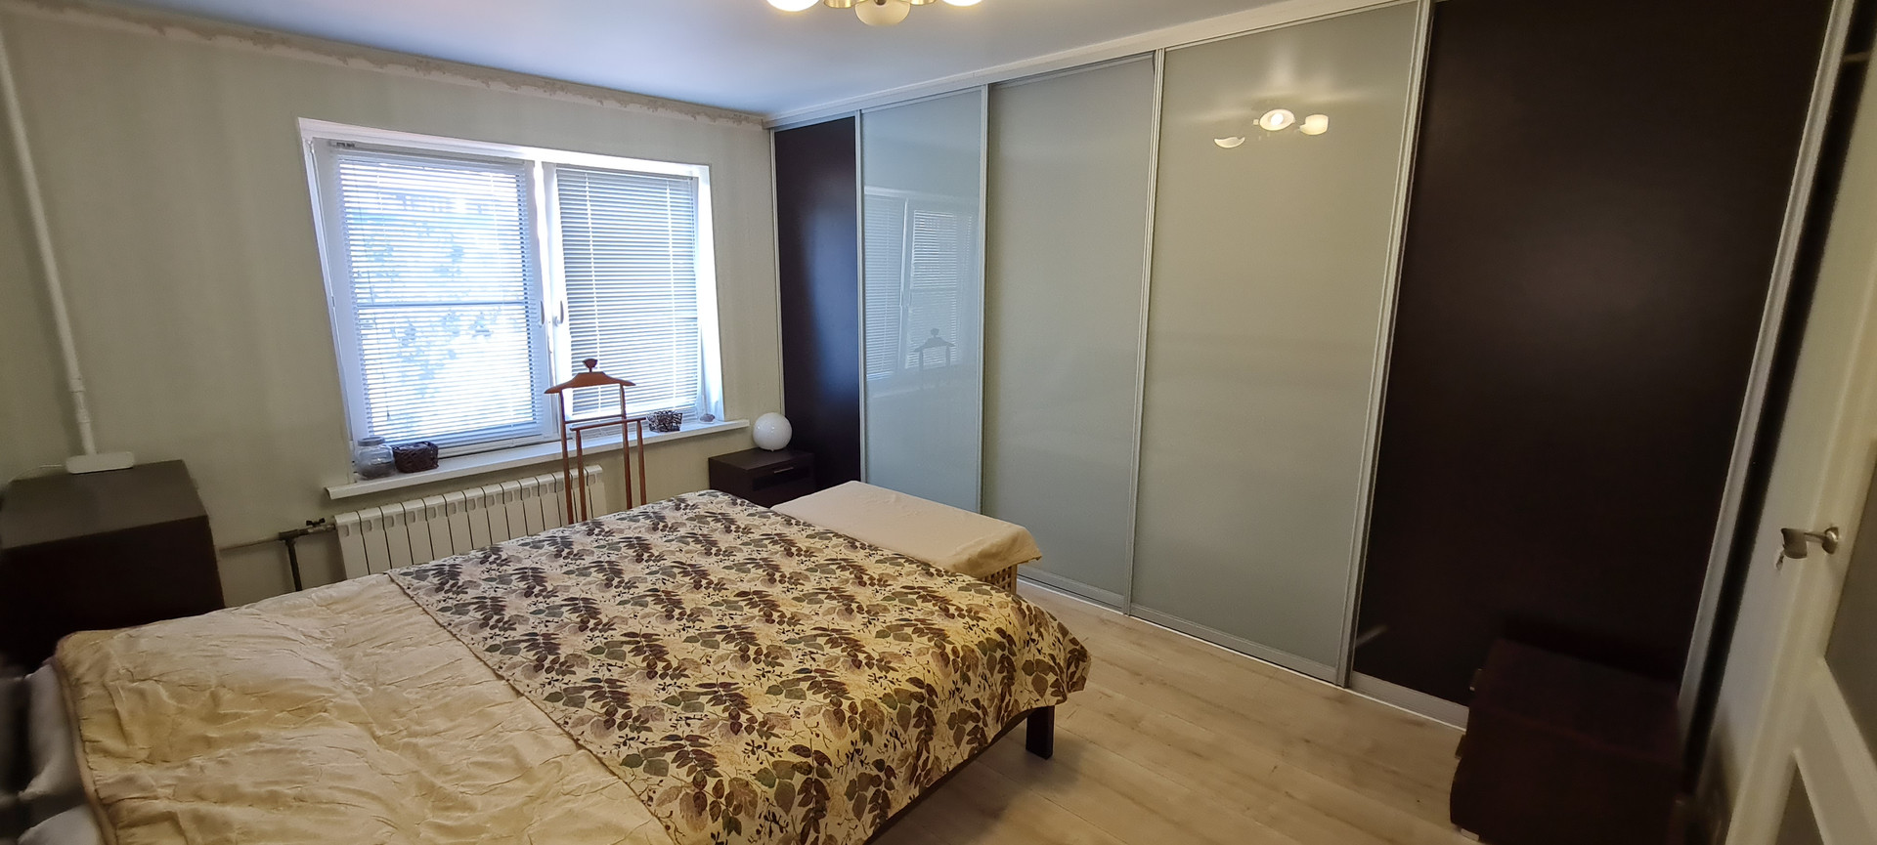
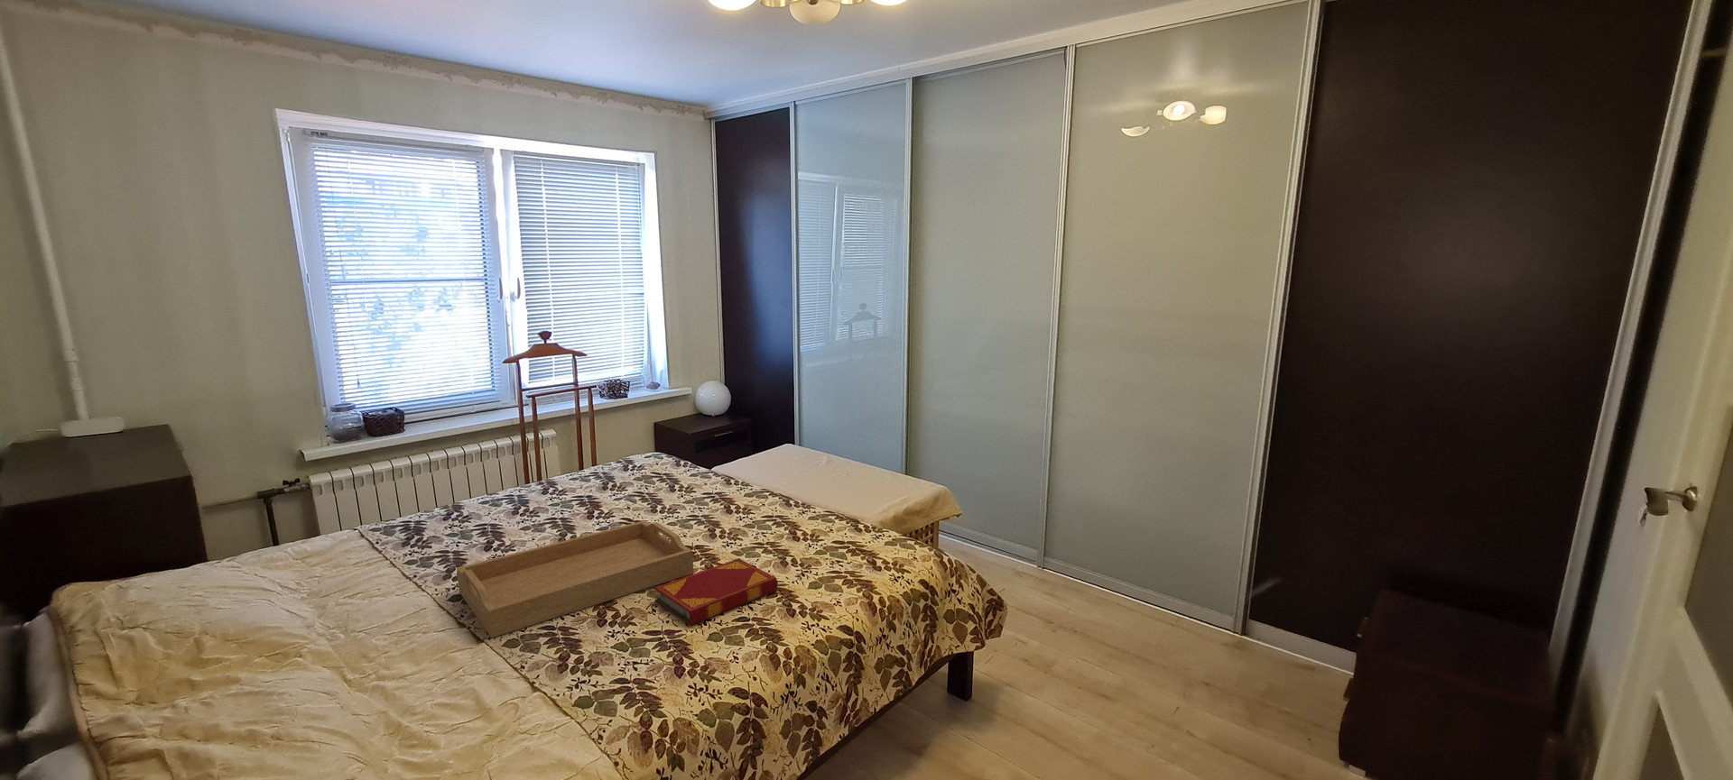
+ serving tray [455,520,694,640]
+ hardback book [653,557,778,626]
